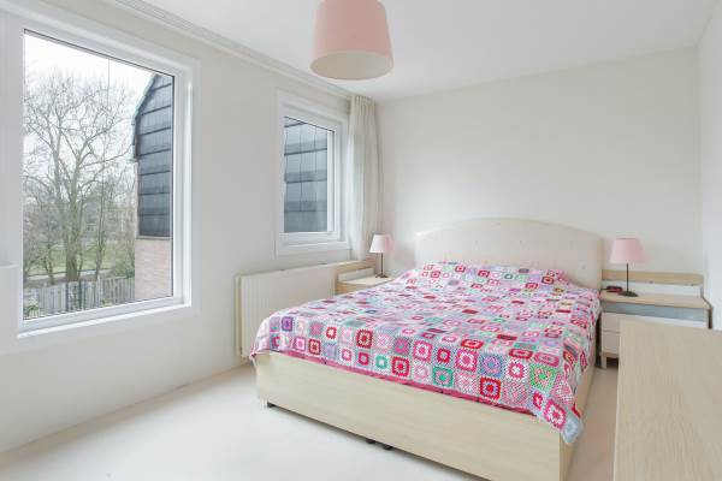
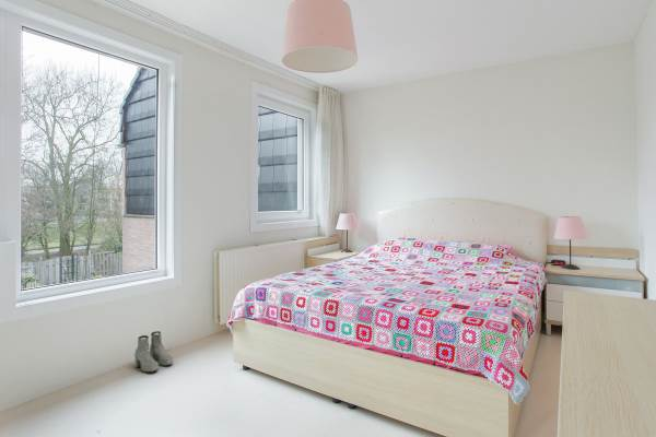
+ boots [133,330,174,374]
